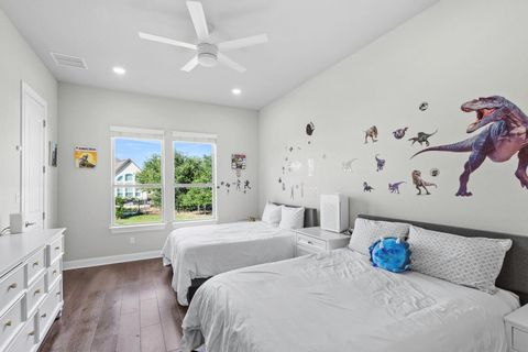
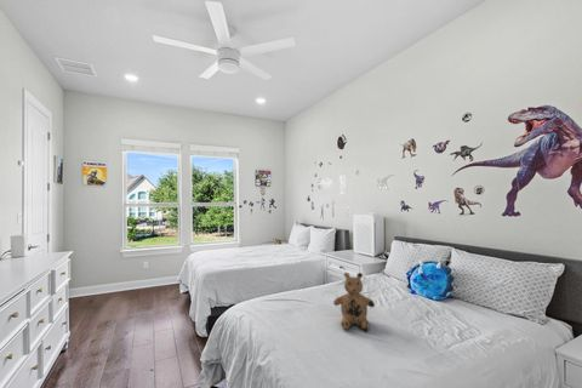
+ teddy bear [332,272,376,332]
